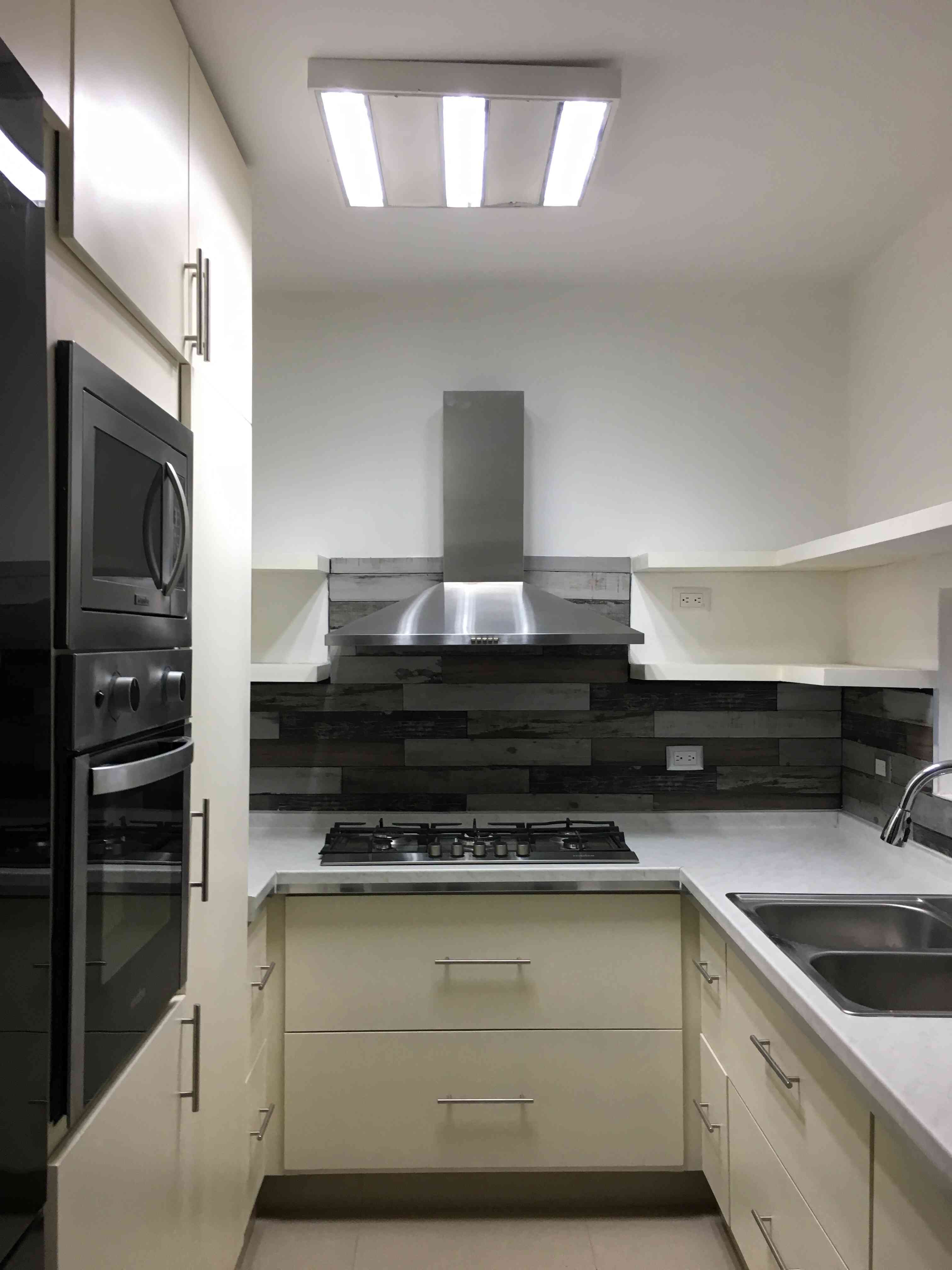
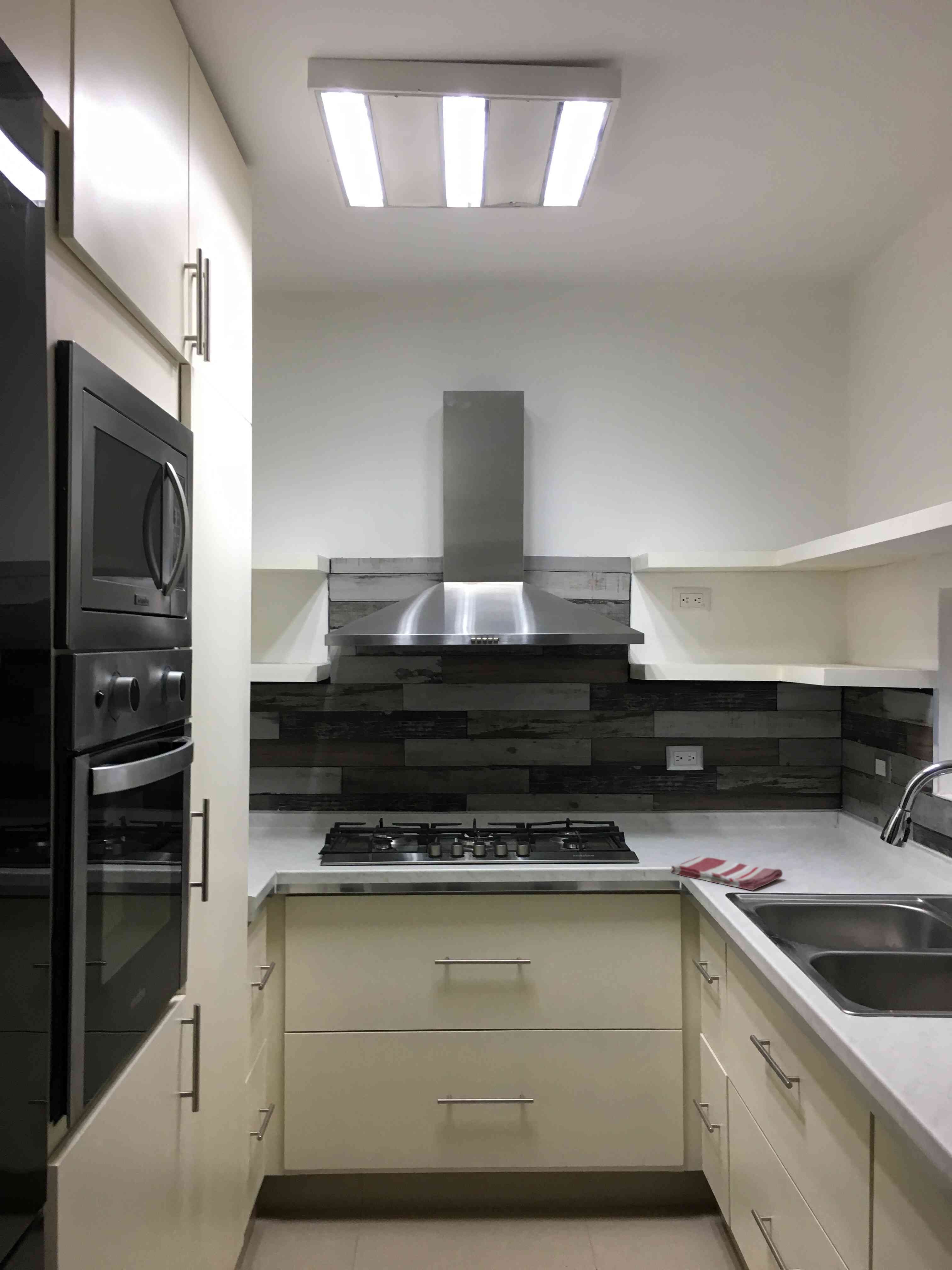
+ dish towel [670,856,783,891]
